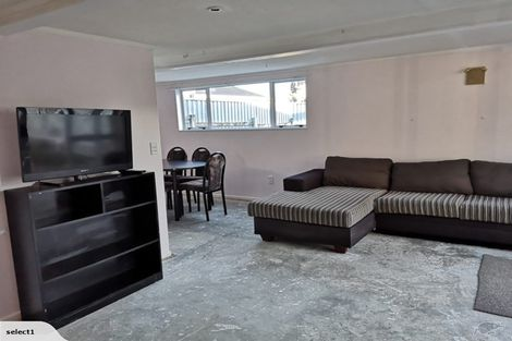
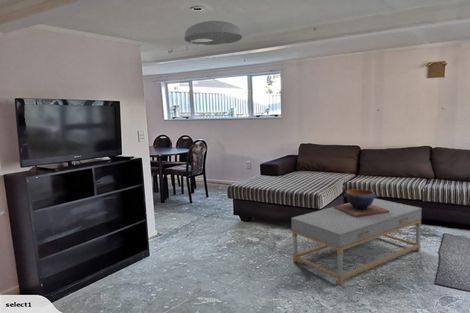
+ coffee table [290,198,423,285]
+ decorative bowl [333,189,389,218]
+ ceiling light [184,20,243,46]
